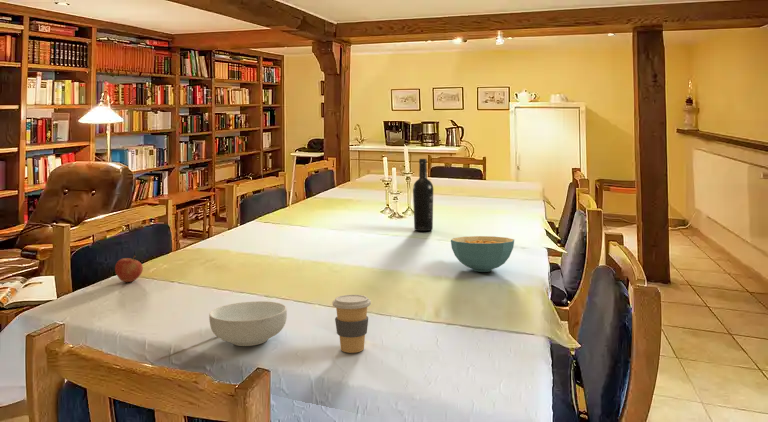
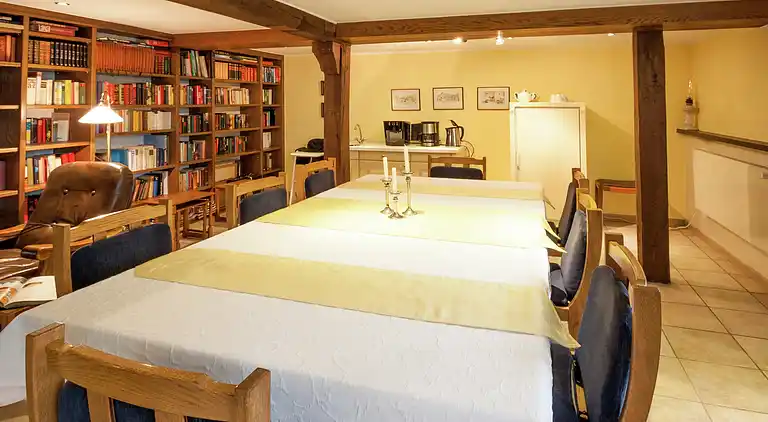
- cereal bowl [450,235,515,273]
- apple [114,254,144,283]
- cereal bowl [208,300,288,347]
- wine bottle [412,158,434,232]
- coffee cup [331,294,372,354]
